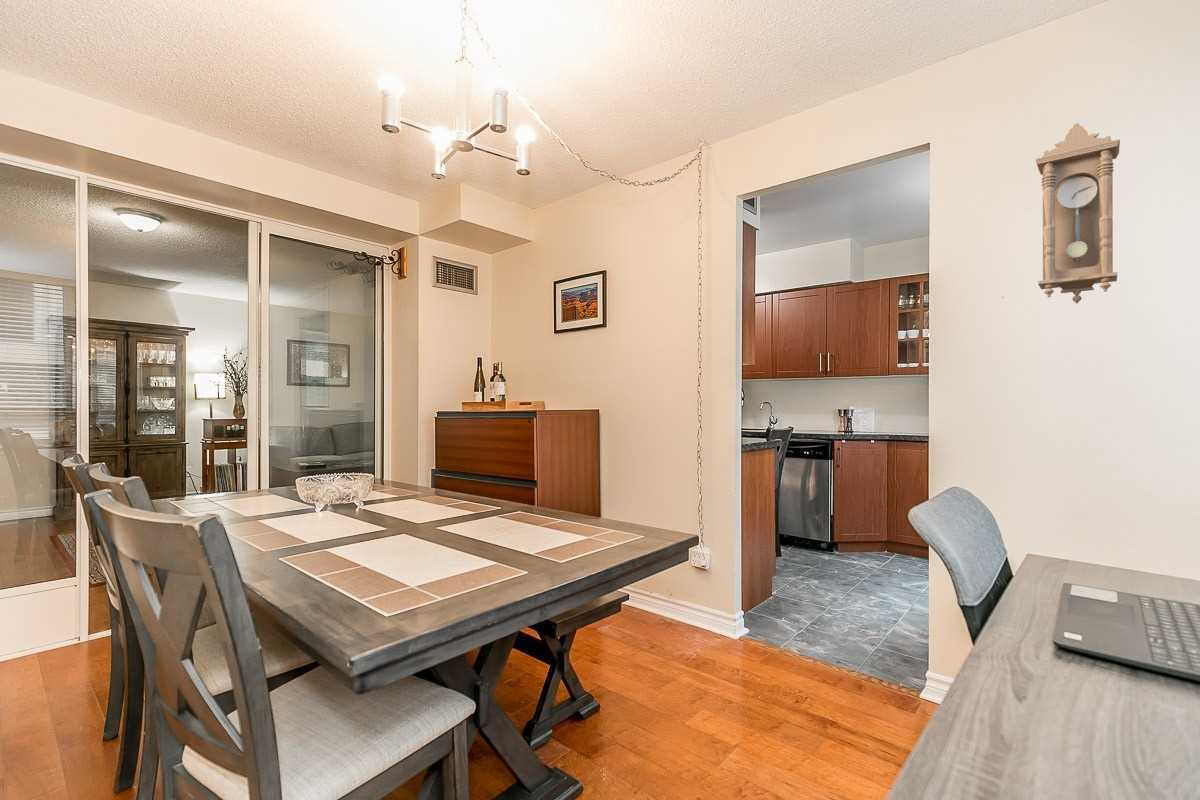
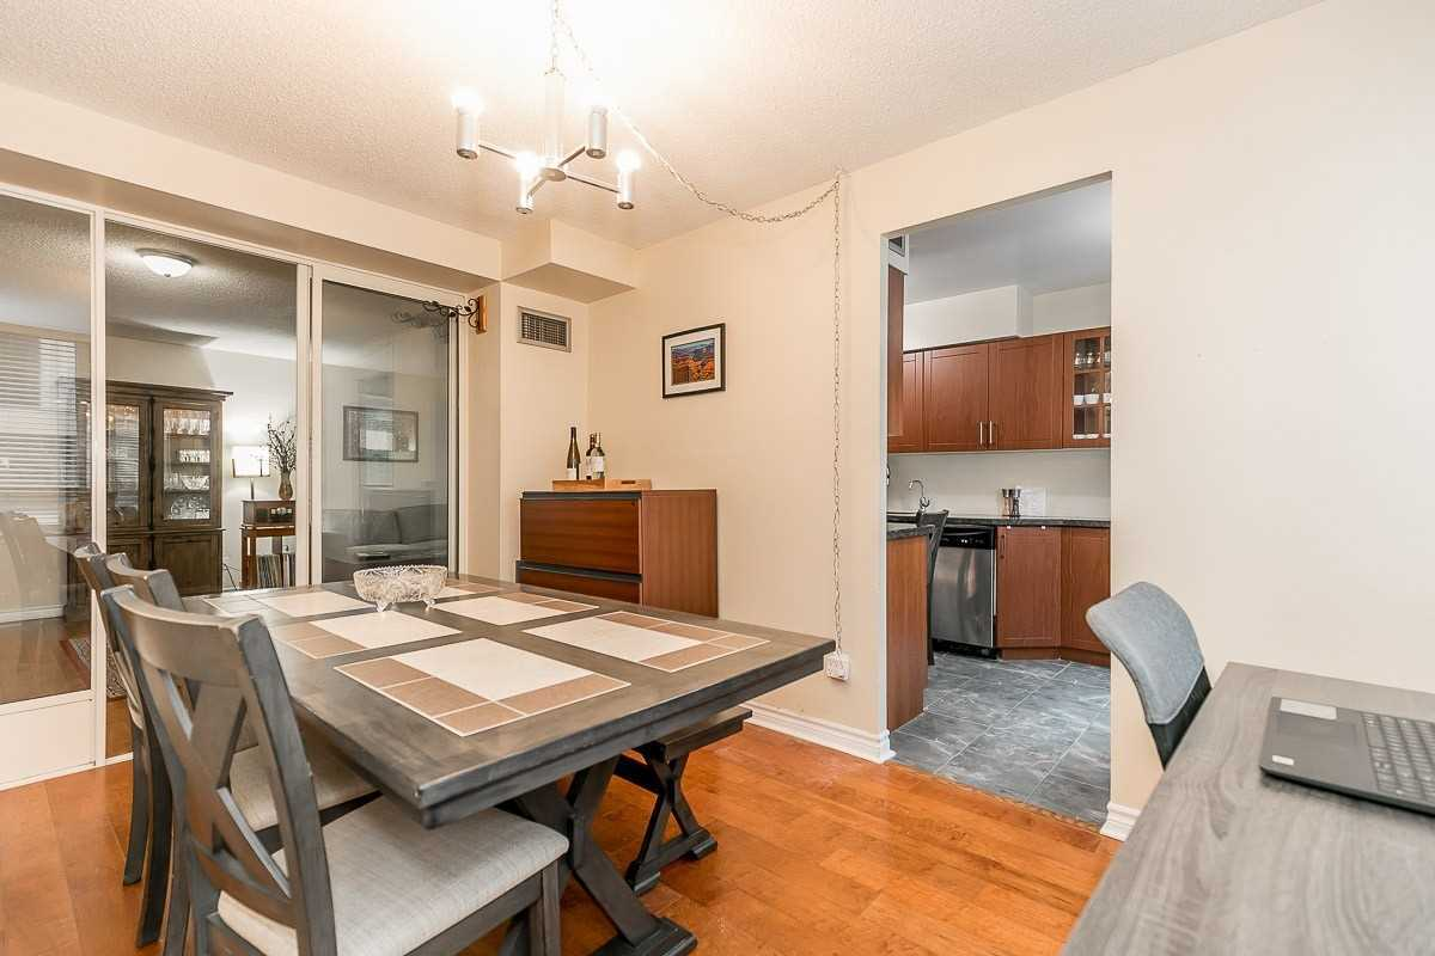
- pendulum clock [1035,122,1121,304]
